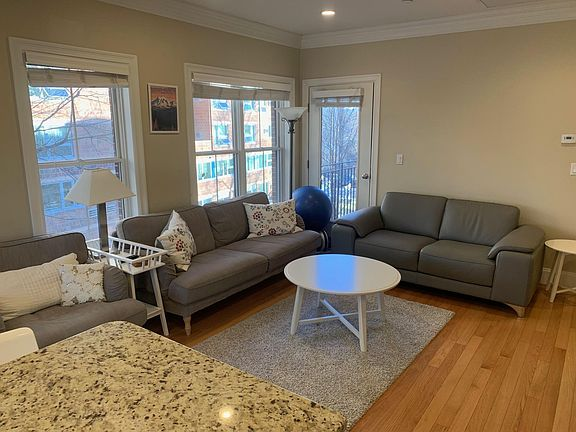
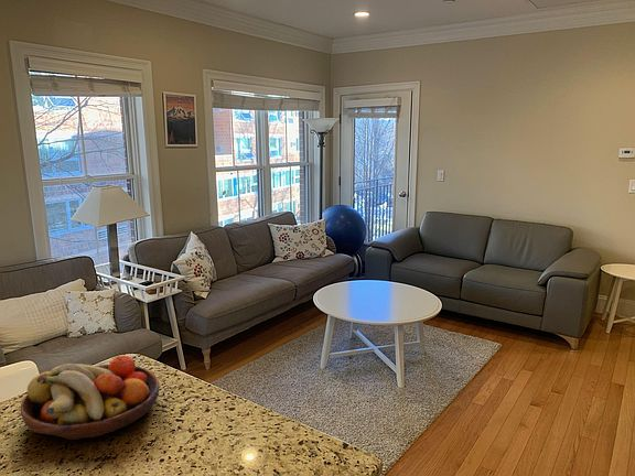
+ fruit bowl [20,355,161,441]
